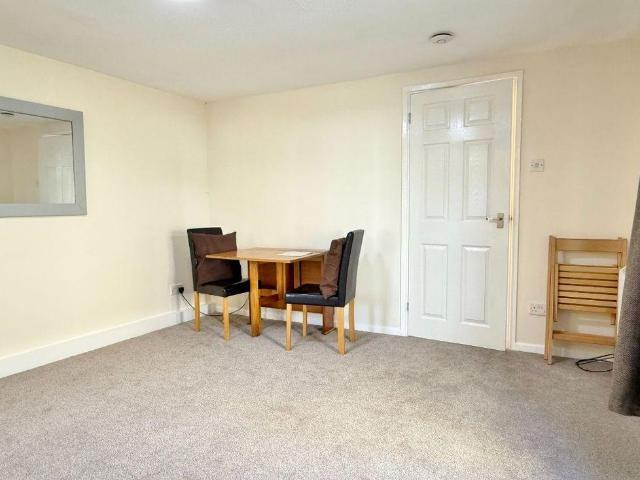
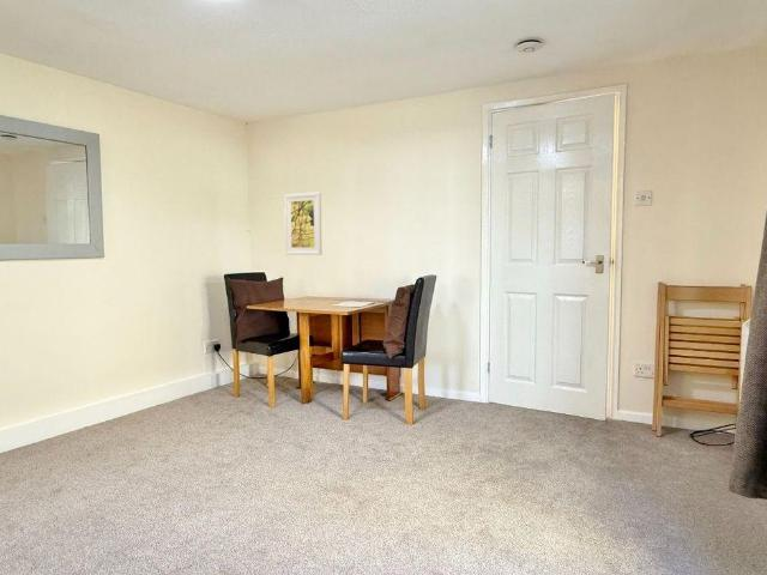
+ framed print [283,190,324,256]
